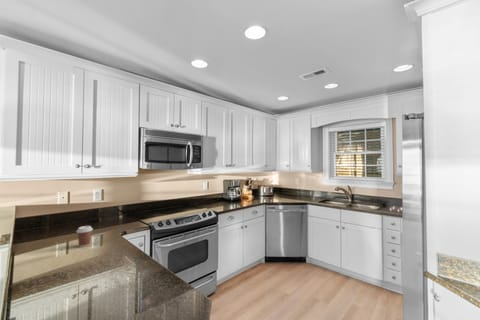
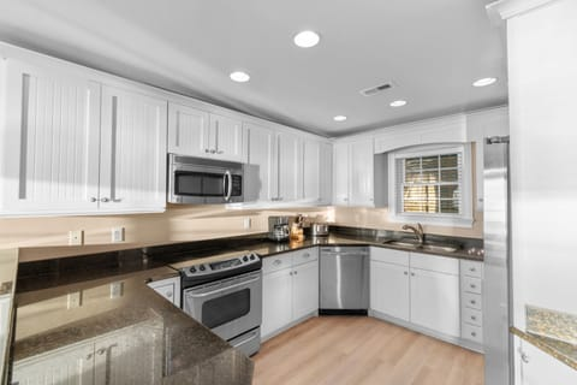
- coffee cup [76,225,94,248]
